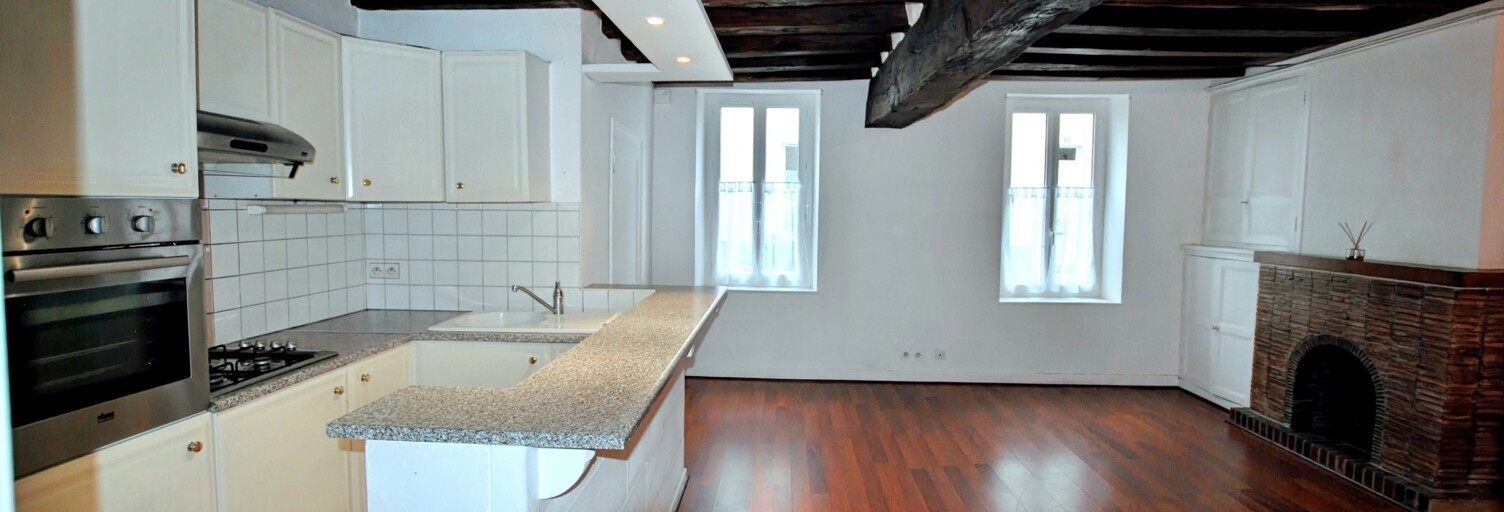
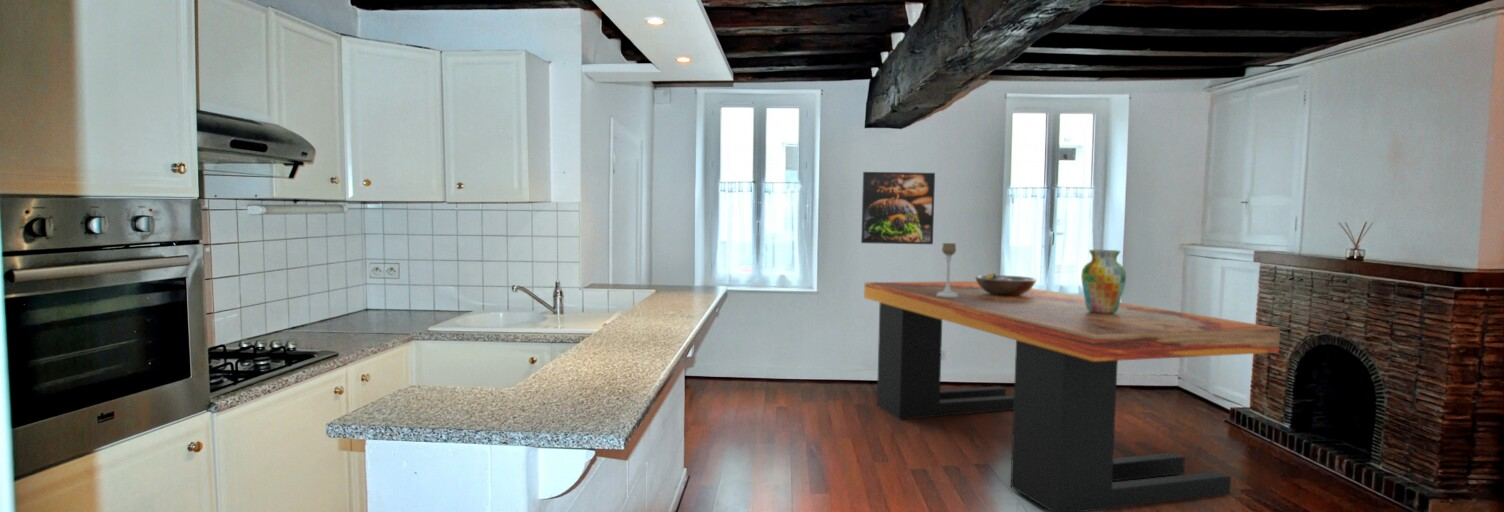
+ dining table [863,280,1281,512]
+ candle holder [937,242,958,297]
+ fruit bowl [974,273,1038,296]
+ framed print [860,171,936,245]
+ vase [1080,249,1127,314]
